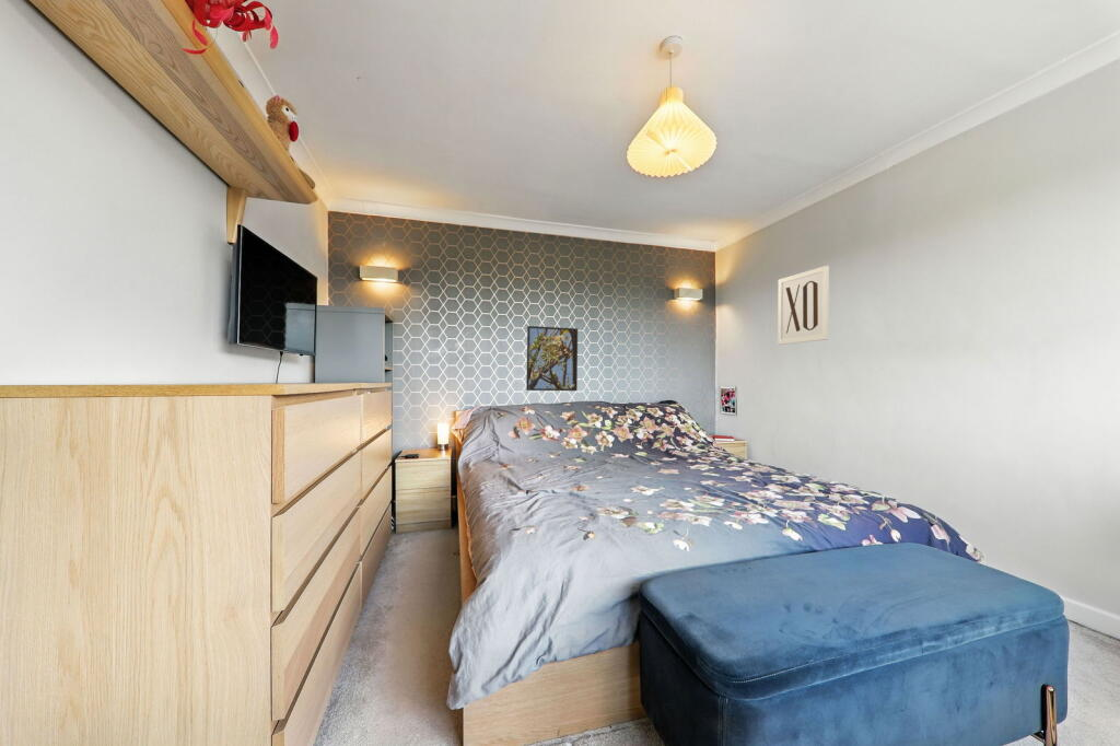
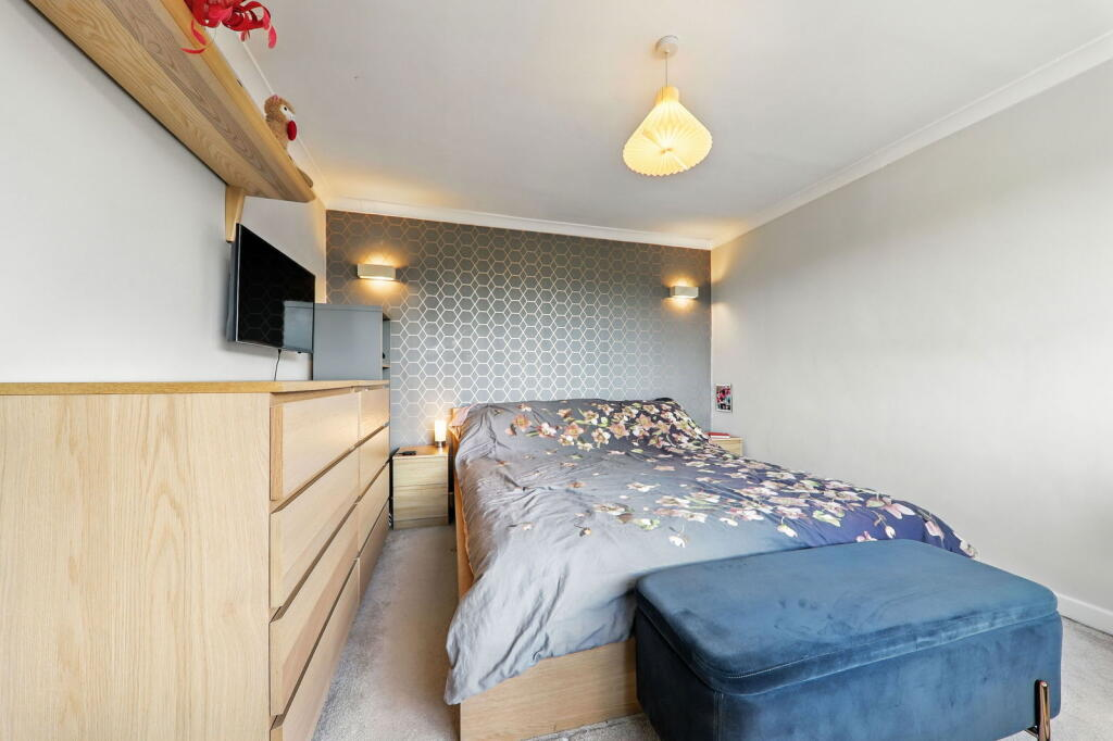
- wall art [777,265,830,346]
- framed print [525,325,579,392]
